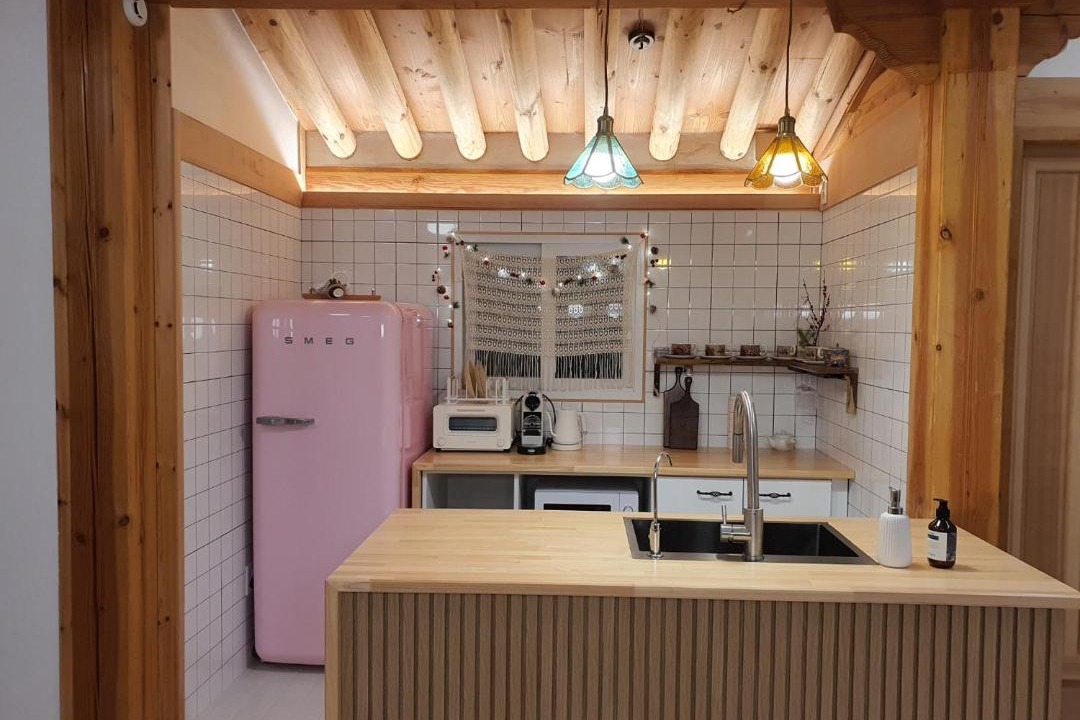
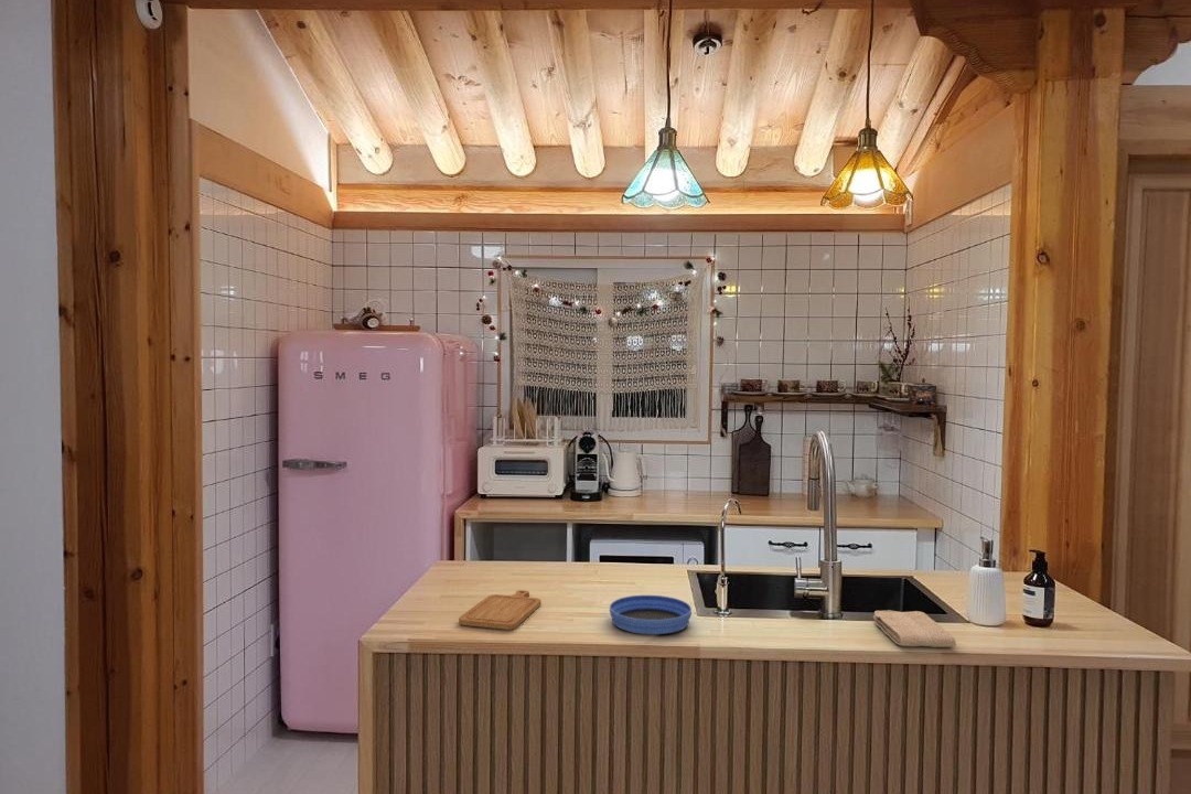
+ bowl [609,594,693,635]
+ washcloth [872,609,957,648]
+ chopping board [458,589,541,631]
